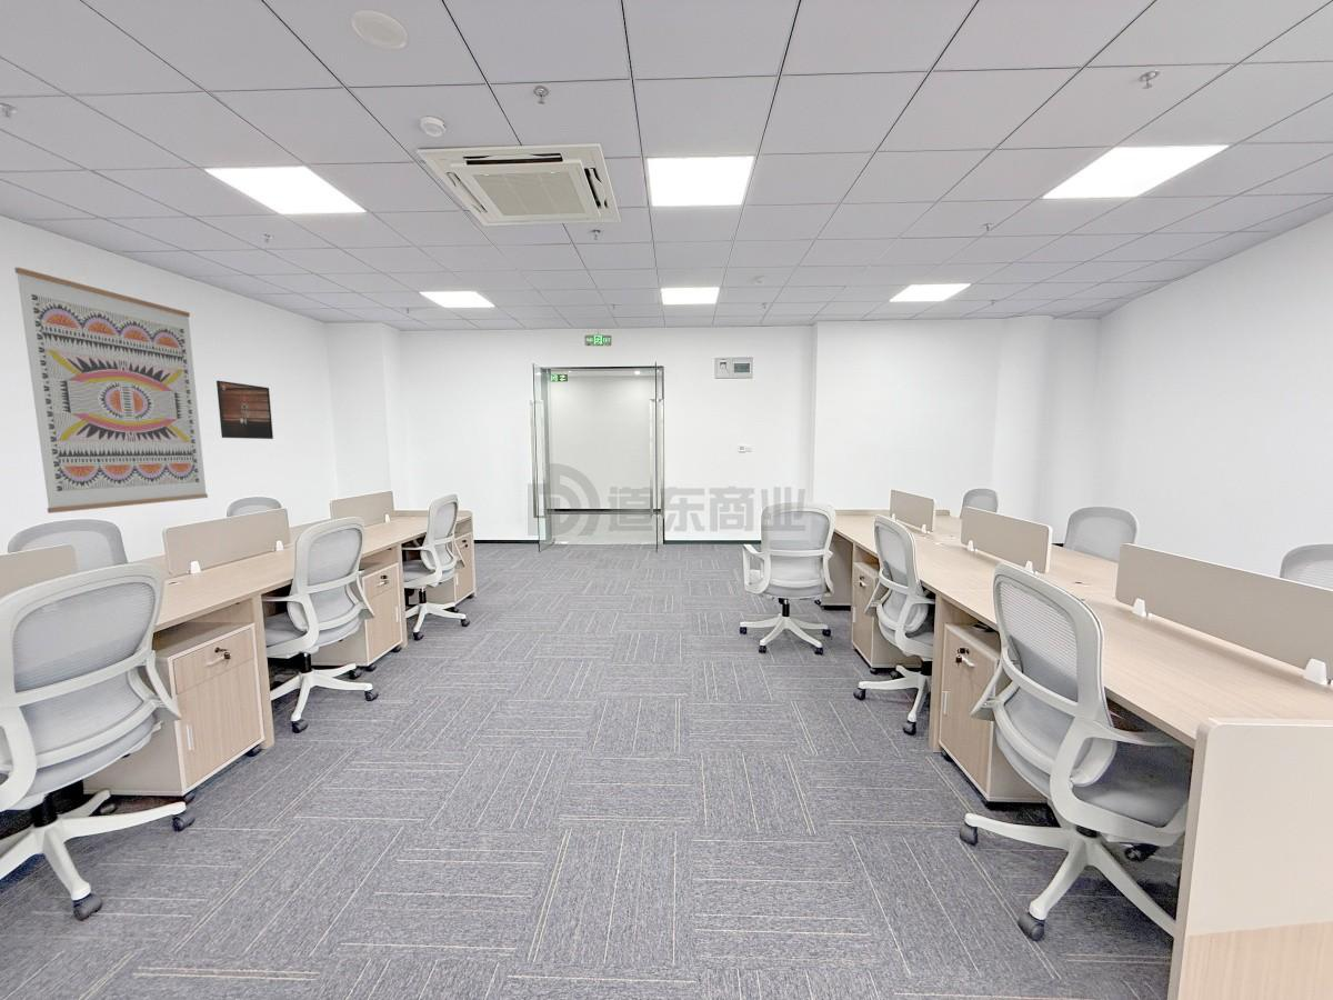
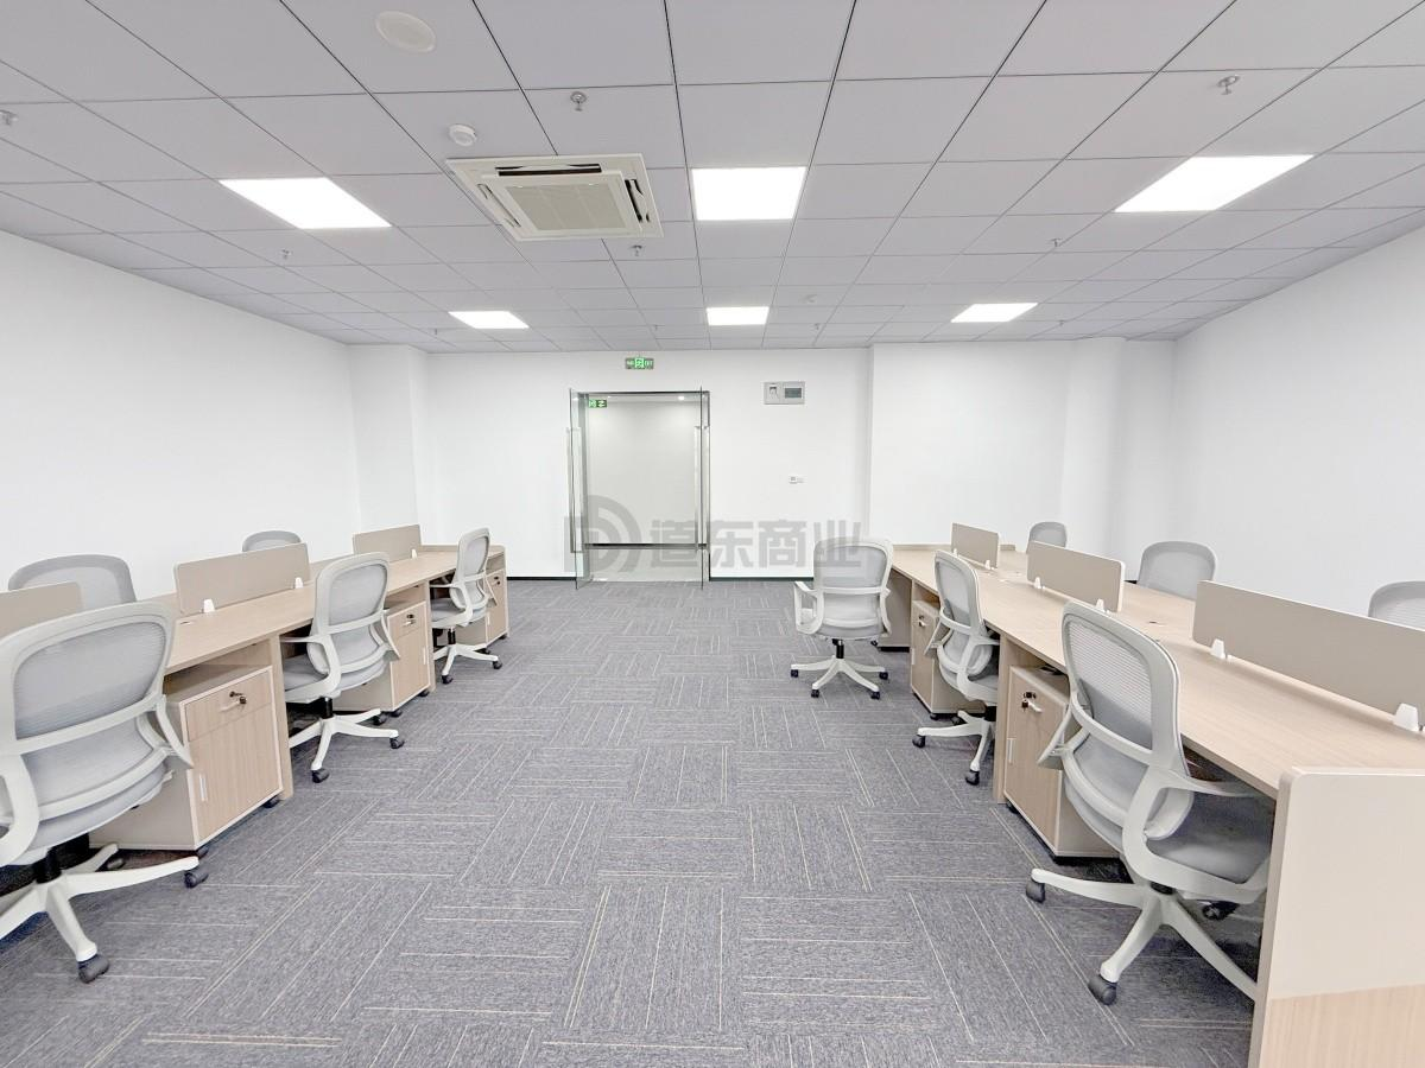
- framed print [216,380,274,440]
- wall art [13,267,209,514]
